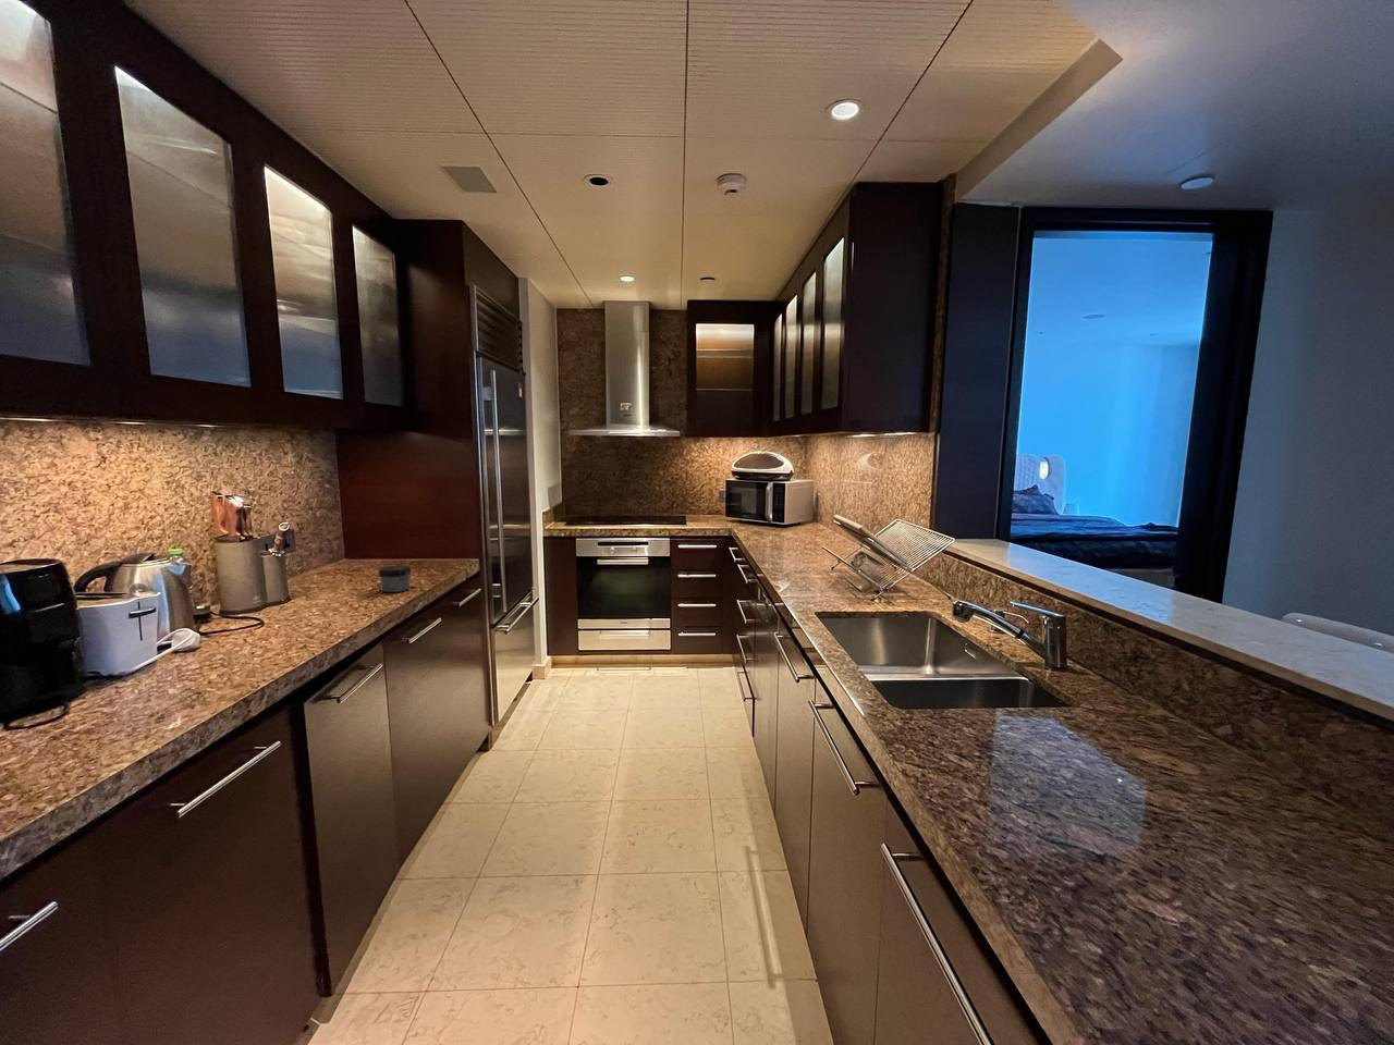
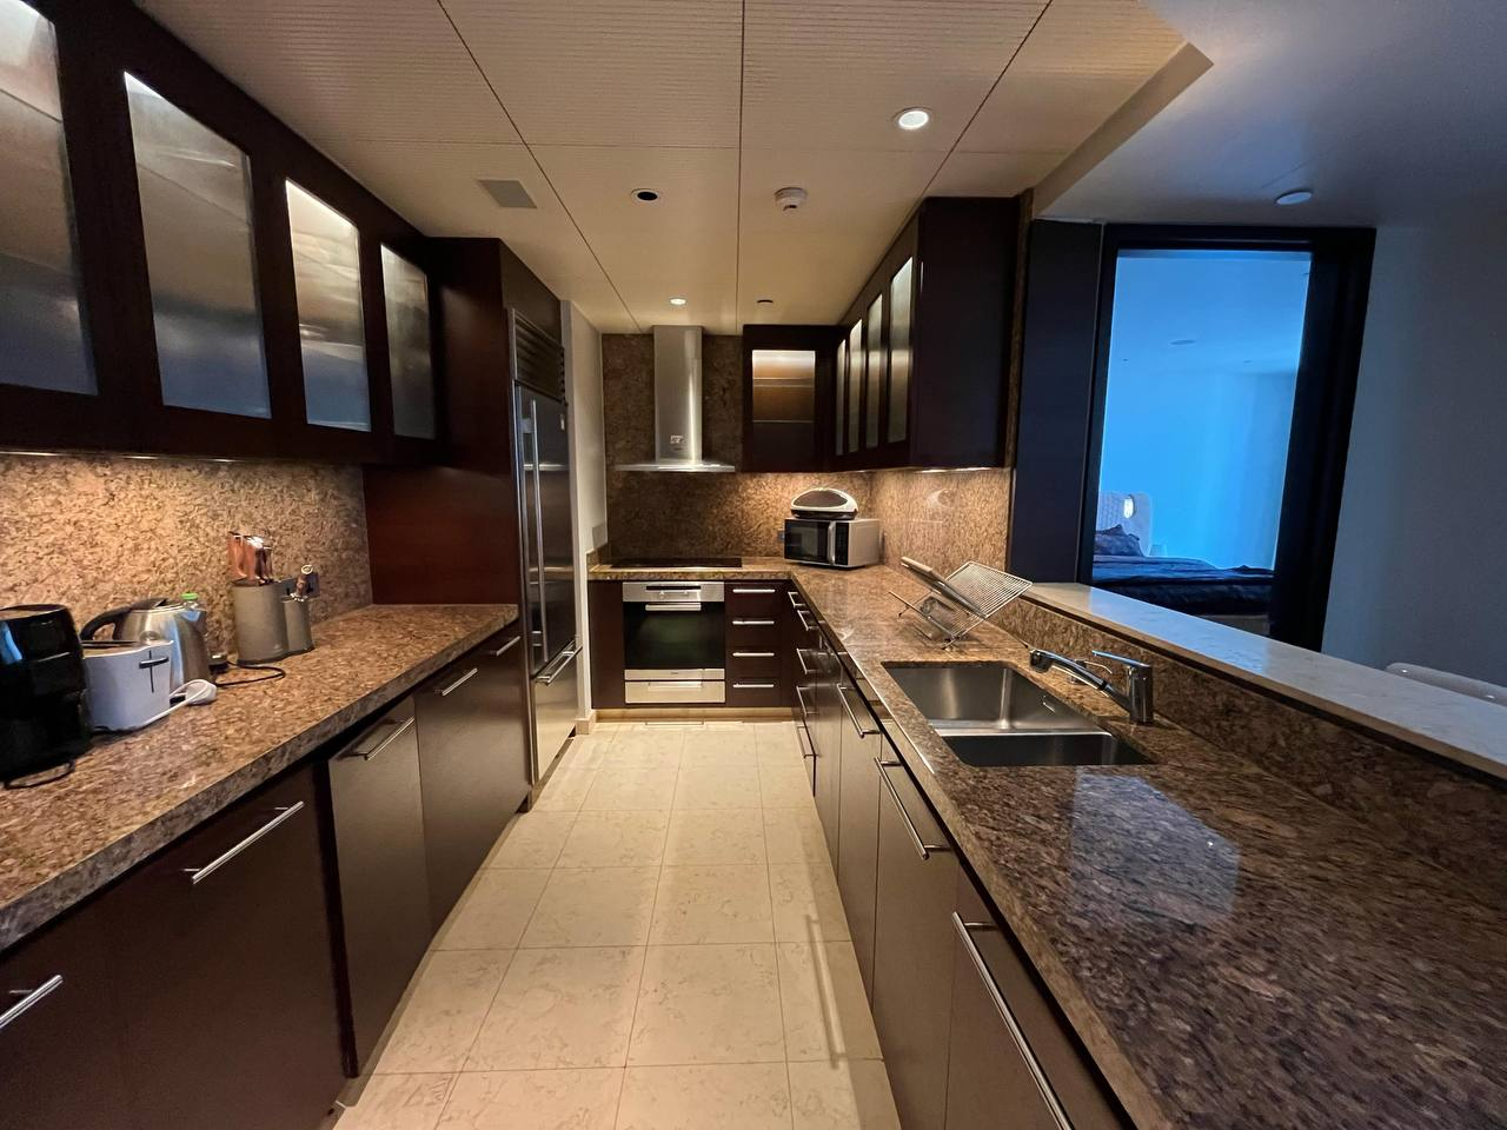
- jar [376,565,413,593]
